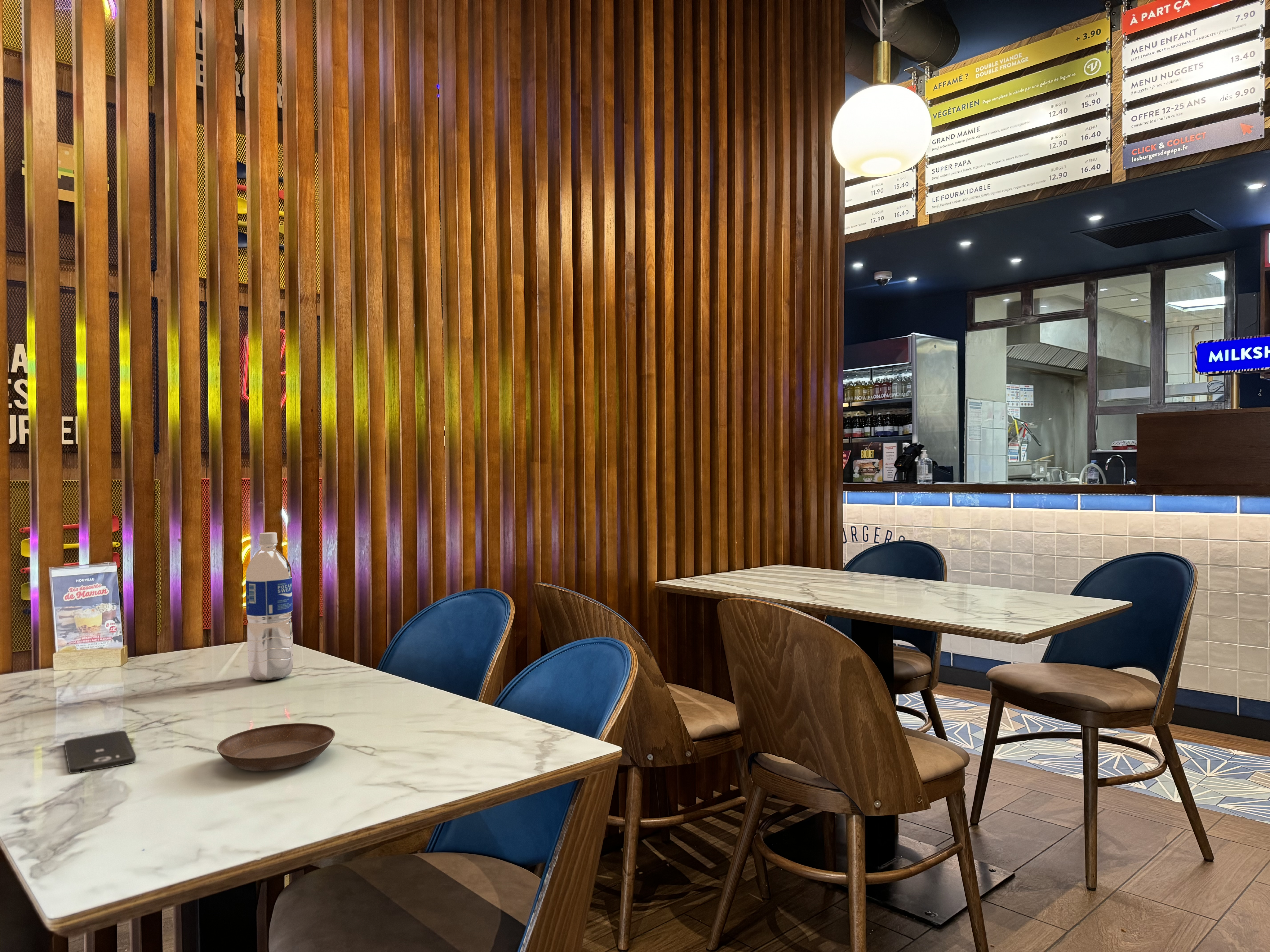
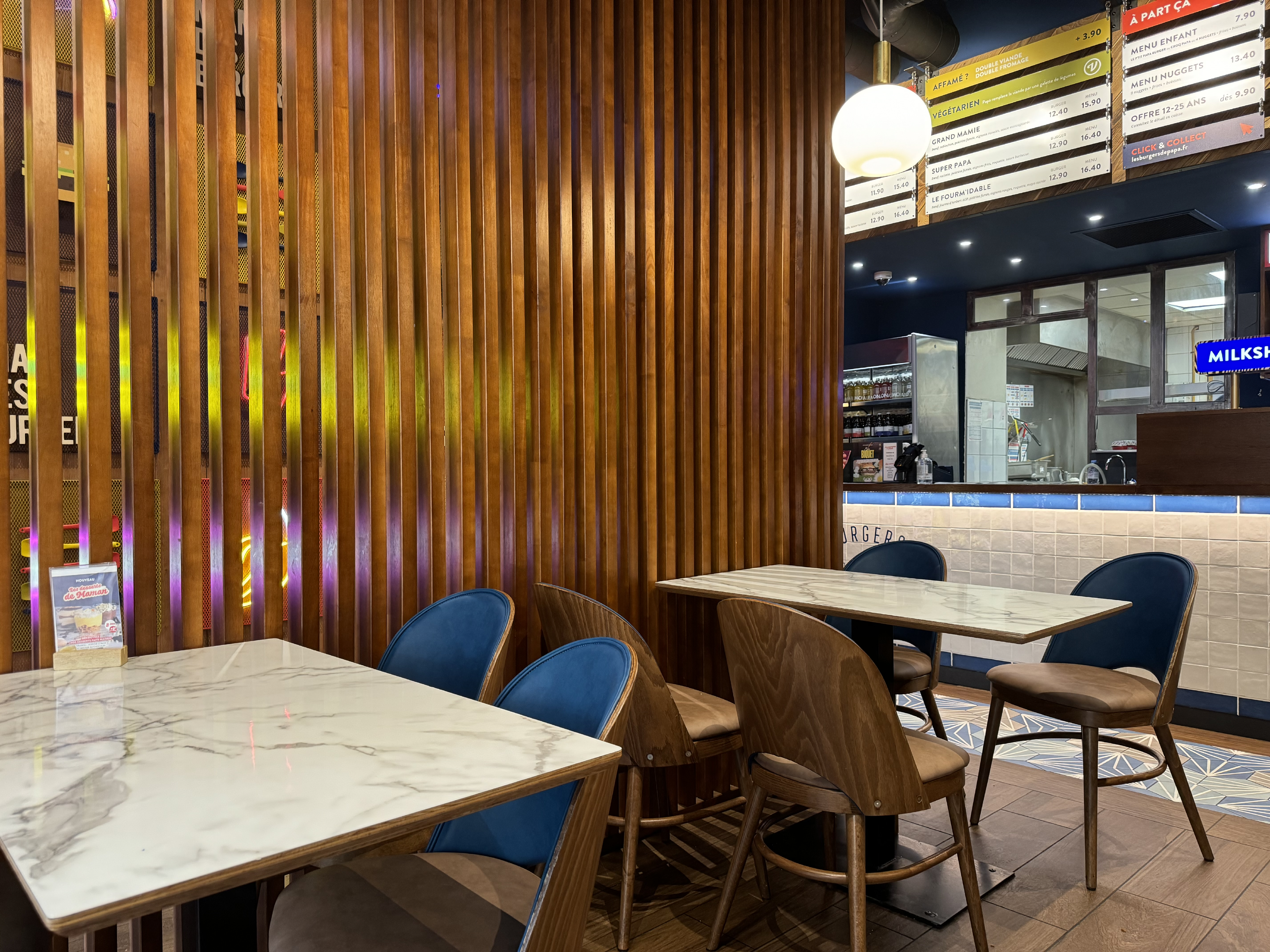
- water bottle [246,532,293,681]
- smartphone [64,730,136,774]
- saucer [217,723,335,772]
